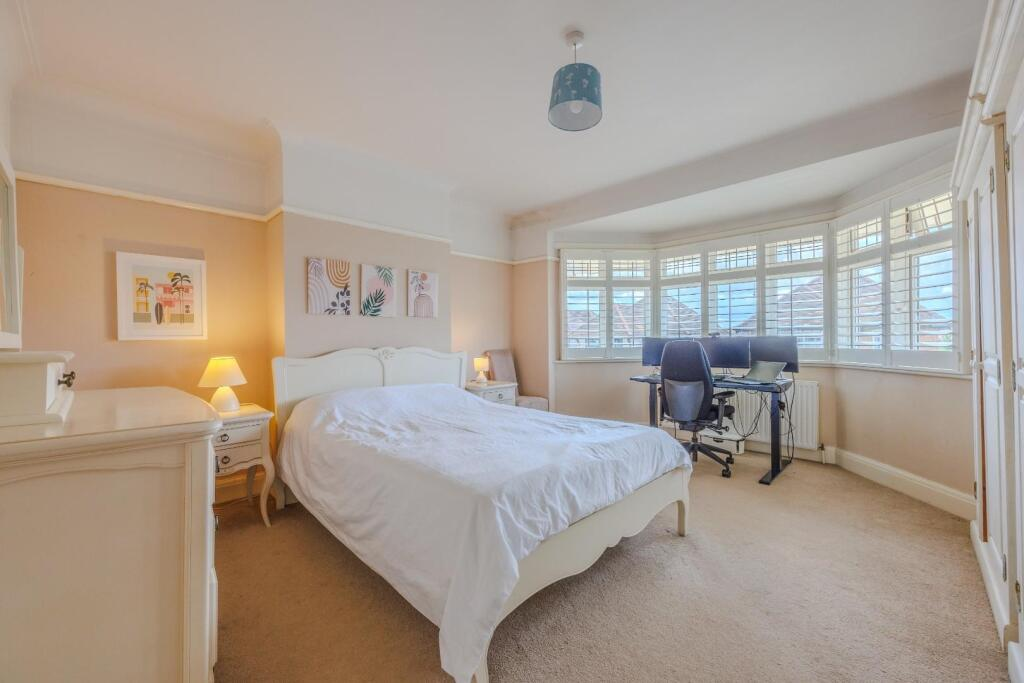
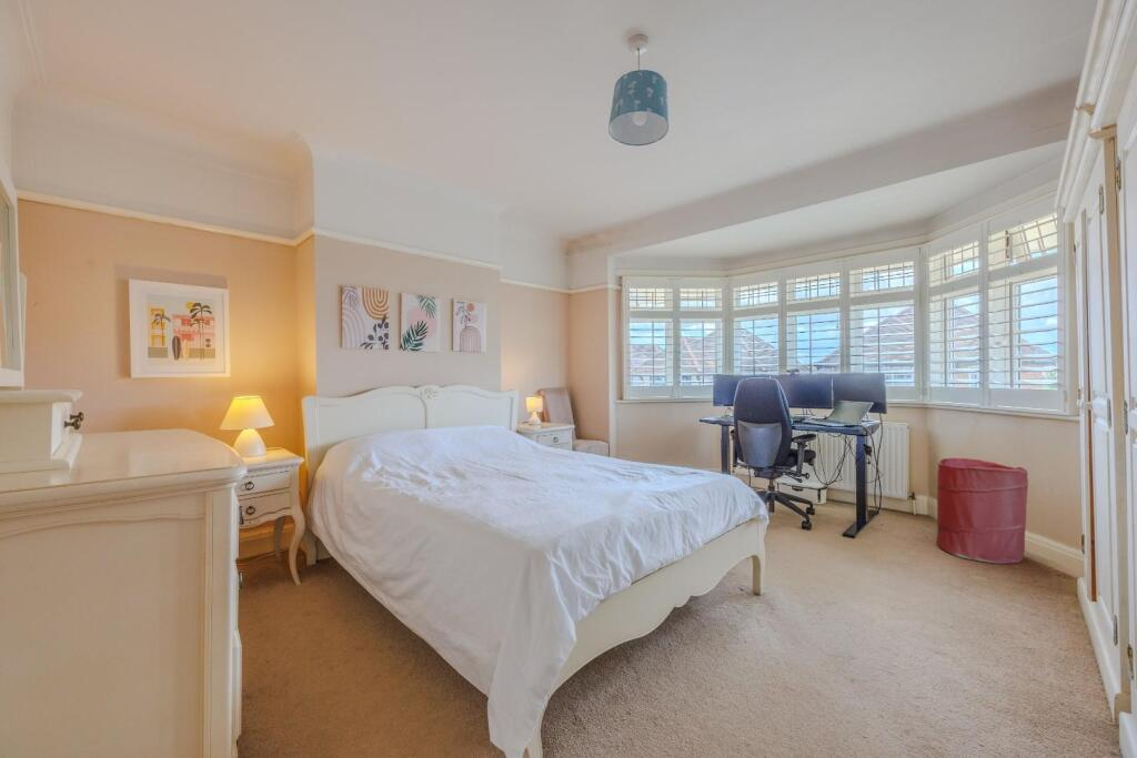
+ laundry hamper [935,457,1029,565]
